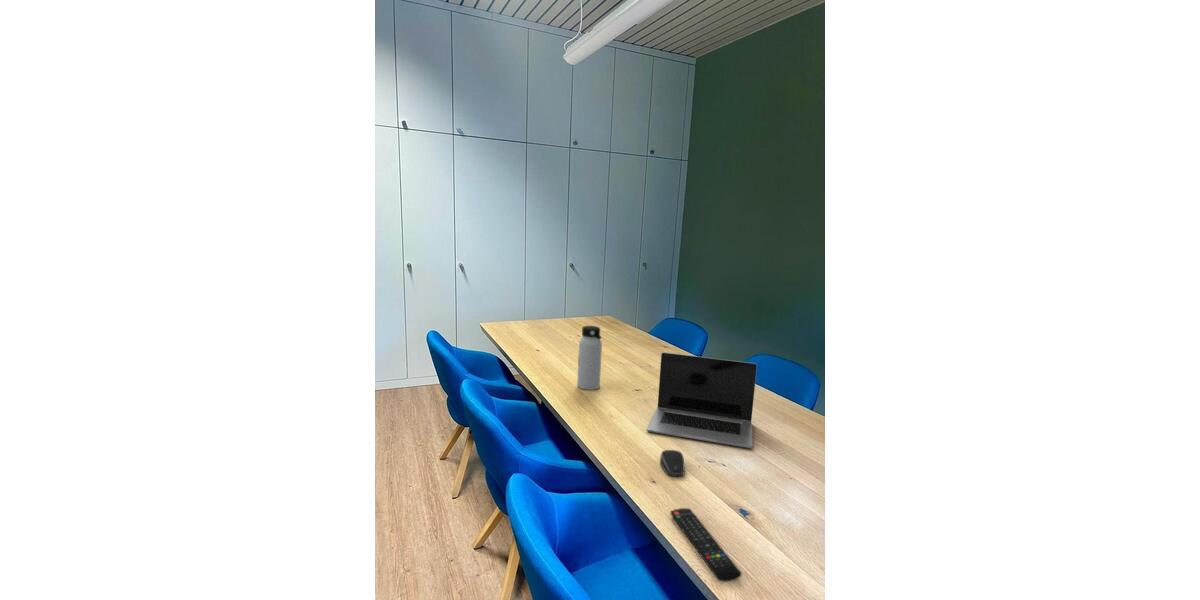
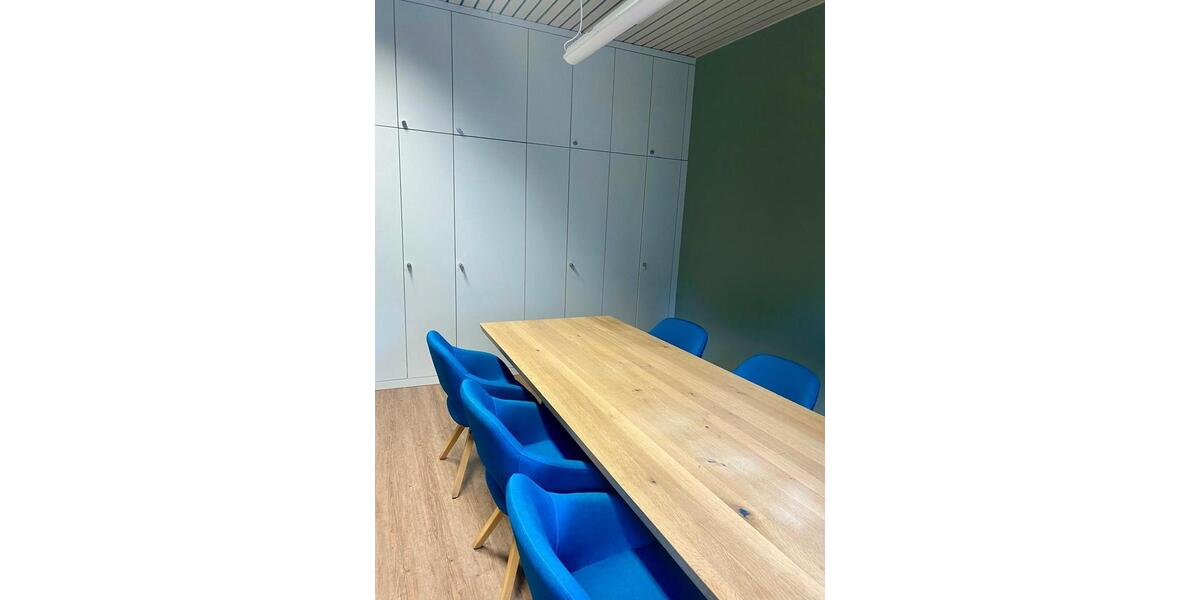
- remote control [669,507,743,583]
- computer mouse [659,449,686,477]
- laptop [646,351,758,449]
- water bottle [576,325,603,391]
